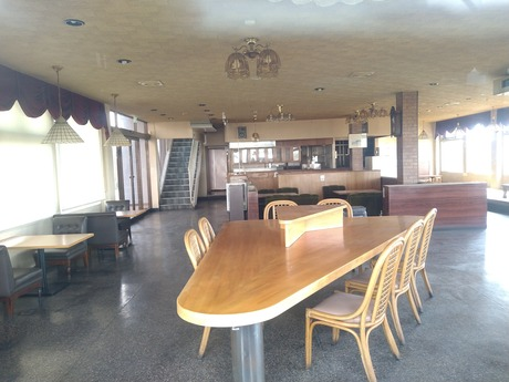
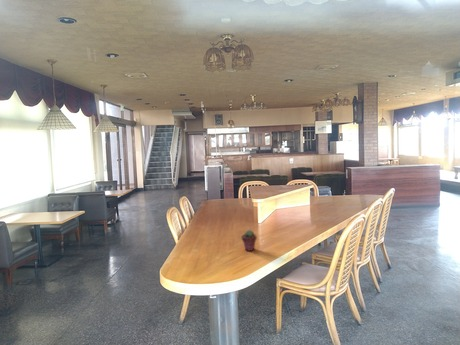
+ potted succulent [240,229,258,252]
